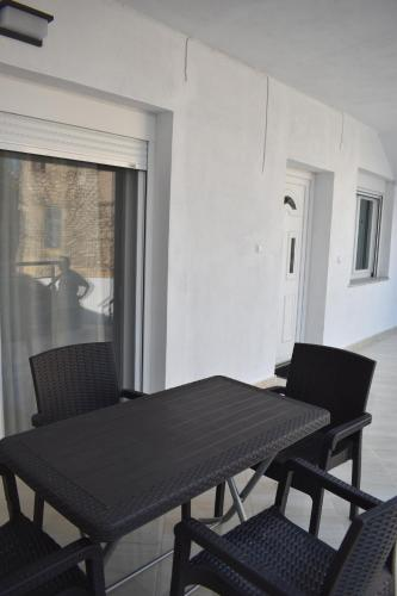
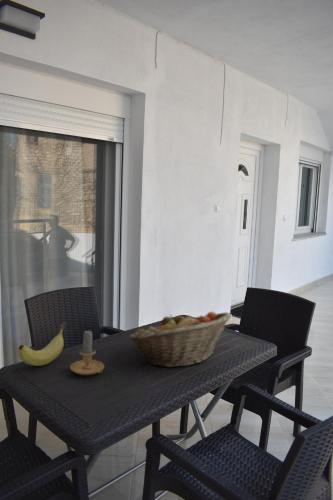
+ fruit basket [127,311,232,368]
+ banana [17,322,67,367]
+ candle [69,330,105,376]
